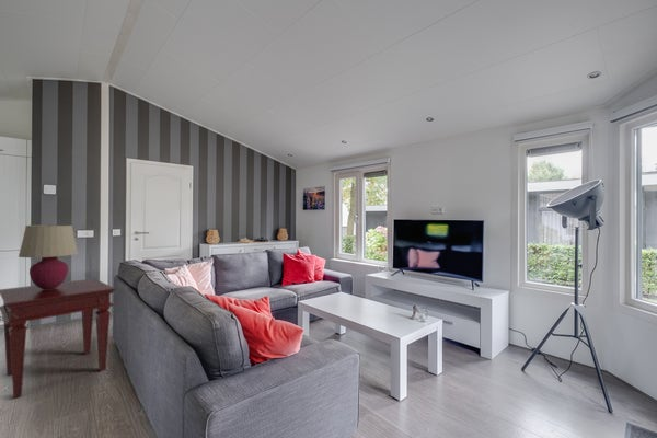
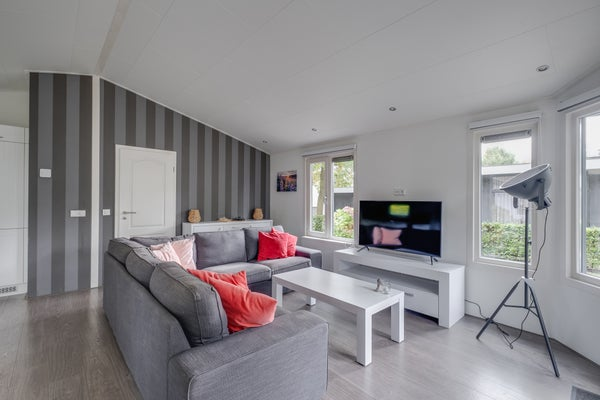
- side table [0,277,117,400]
- table lamp [18,224,79,289]
